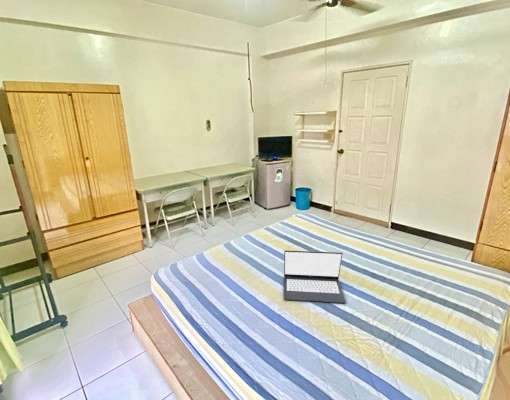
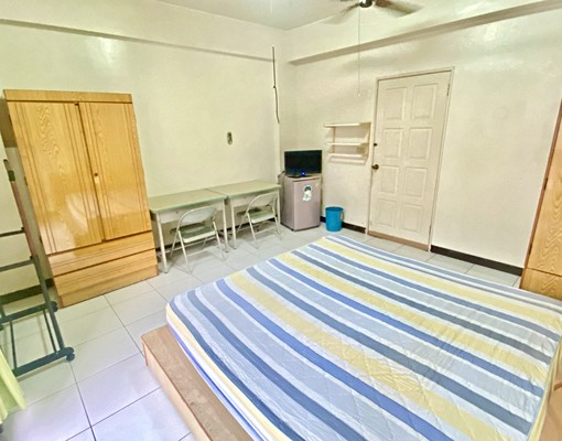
- laptop [283,249,347,304]
